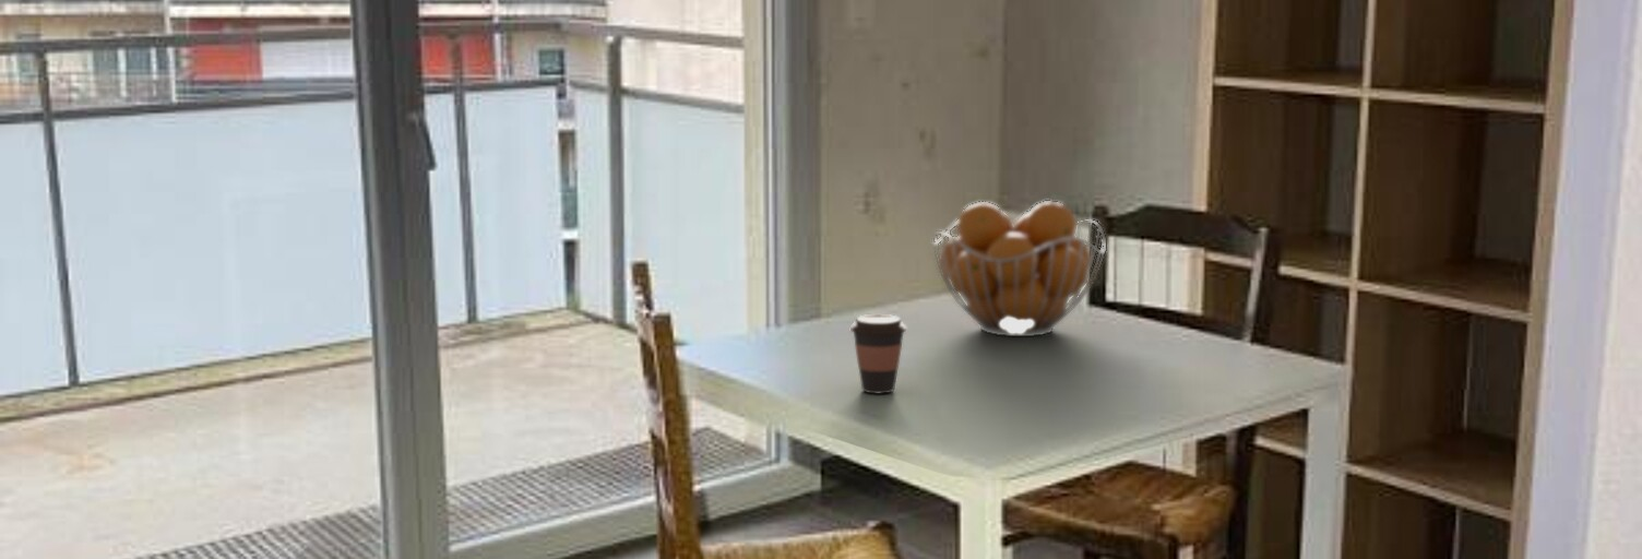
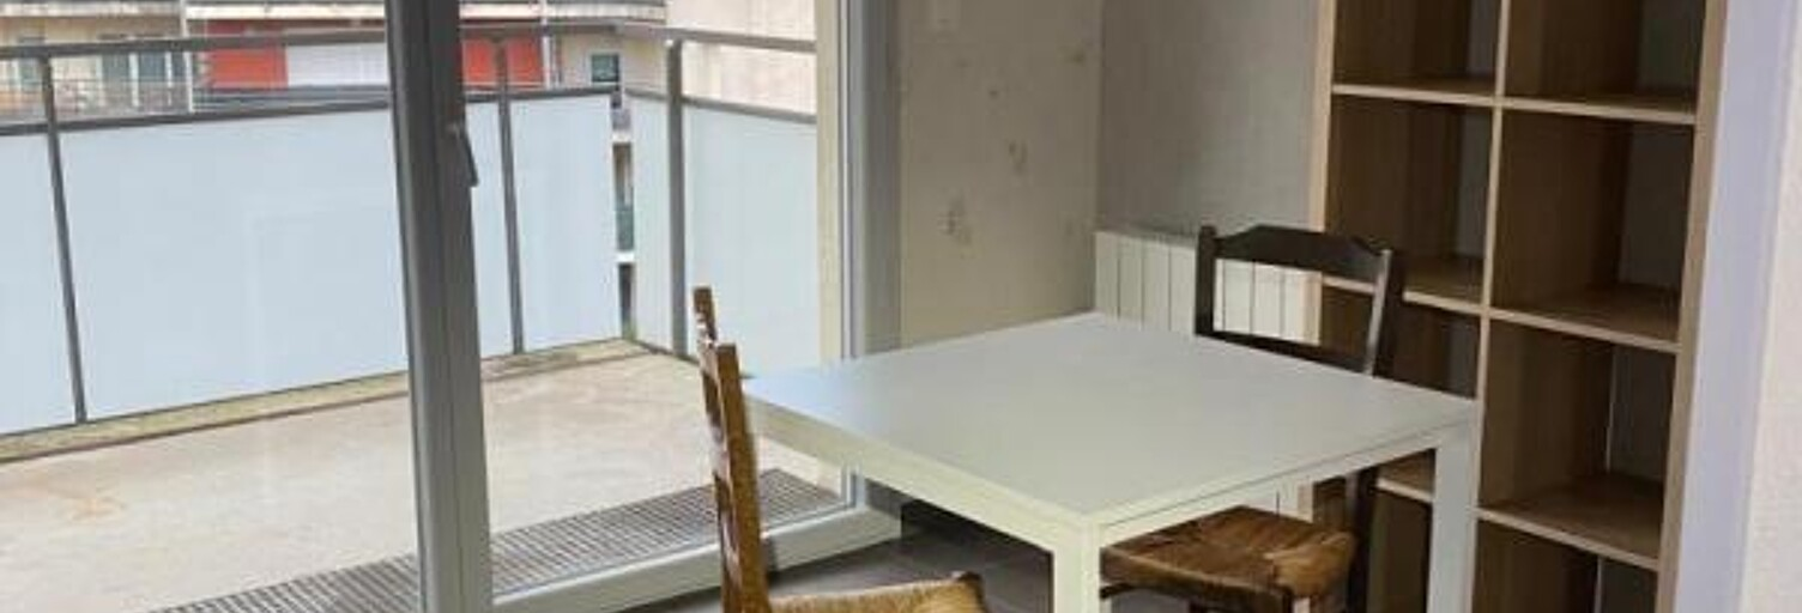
- coffee cup [849,313,908,394]
- fruit basket [930,200,1107,337]
